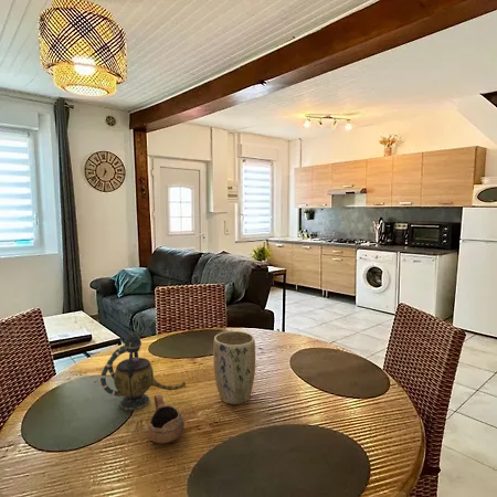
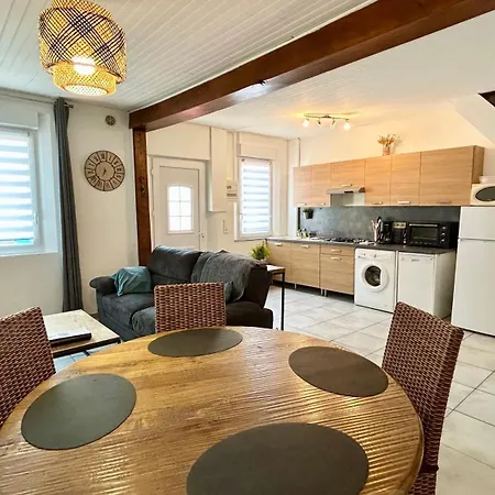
- plant pot [212,330,256,405]
- cup [147,393,186,444]
- teapot [99,330,187,411]
